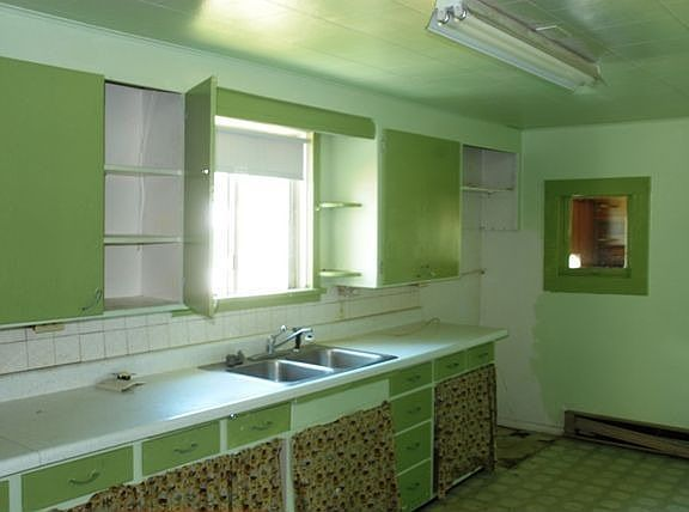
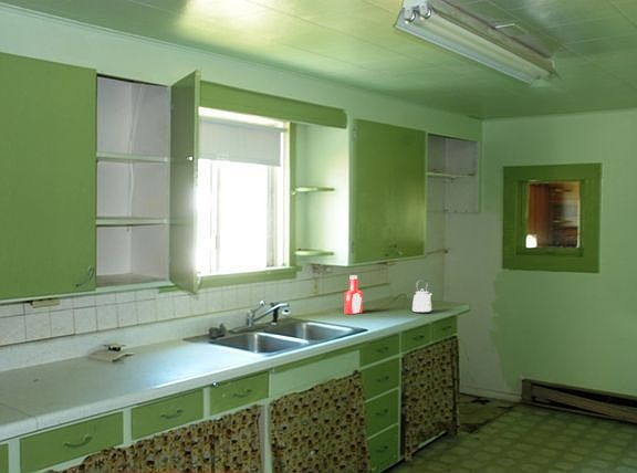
+ kettle [411,278,432,314]
+ soap bottle [343,274,364,315]
